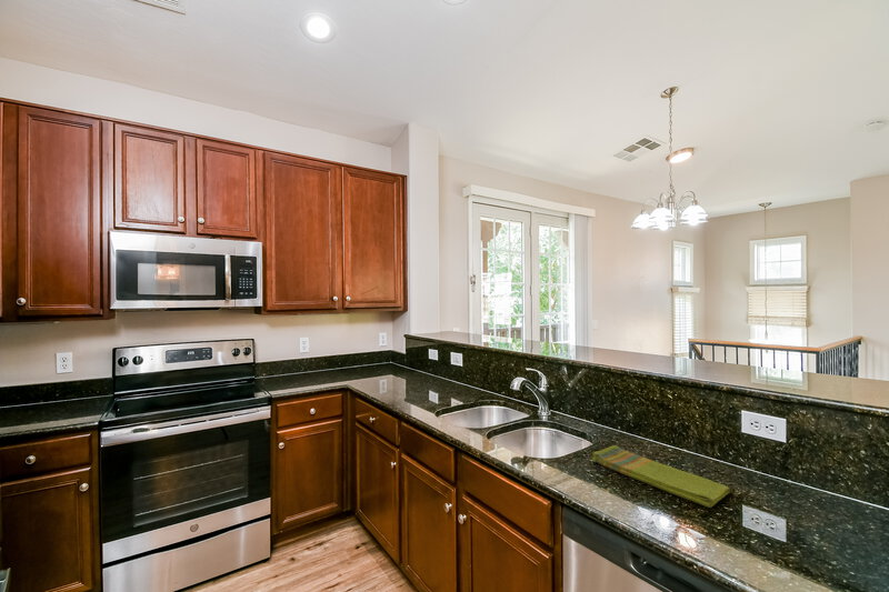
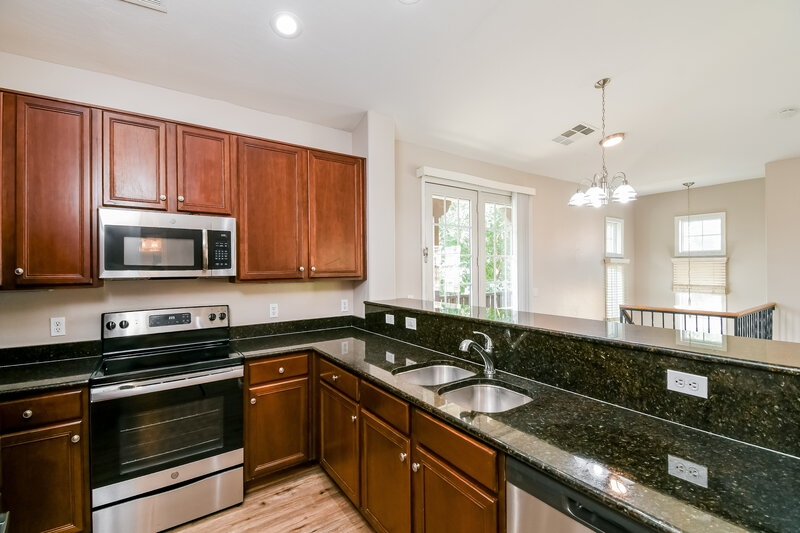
- dish towel [591,444,731,509]
